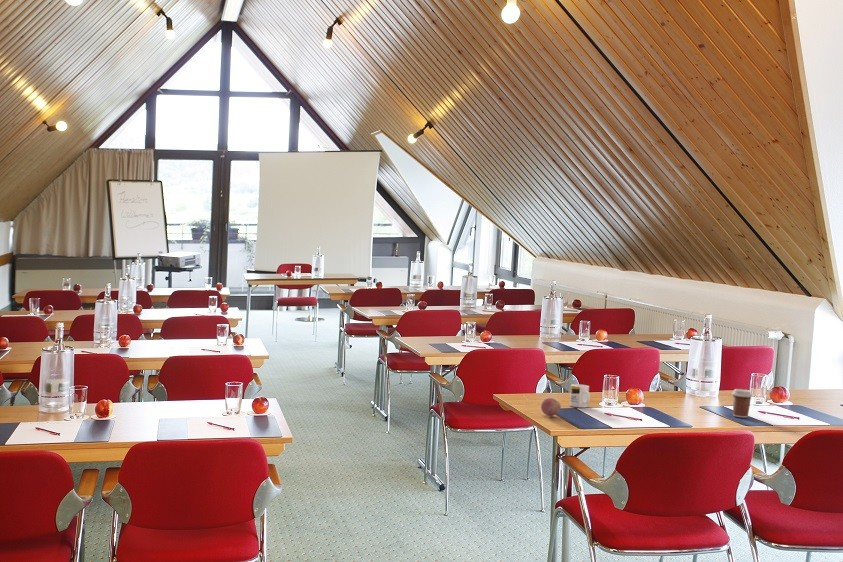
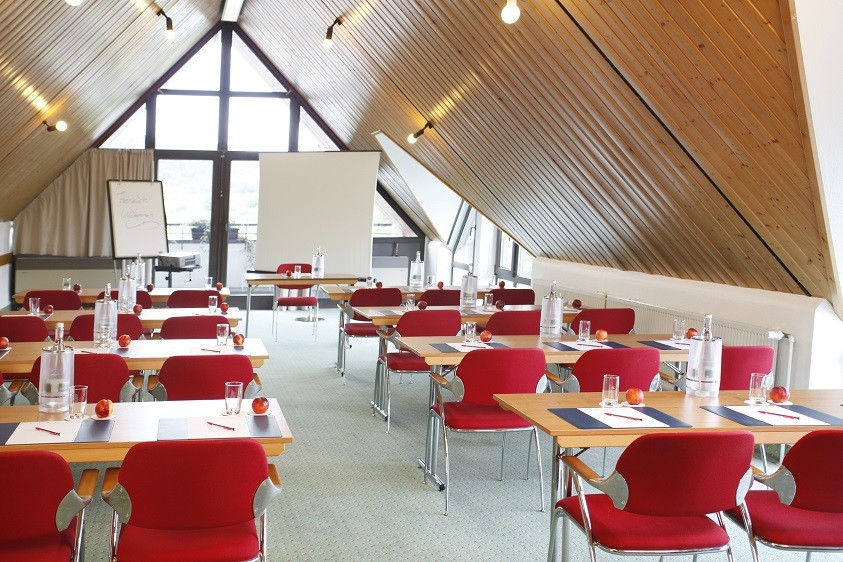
- apple [540,397,562,417]
- coffee cup [731,388,754,419]
- mug [569,383,591,408]
